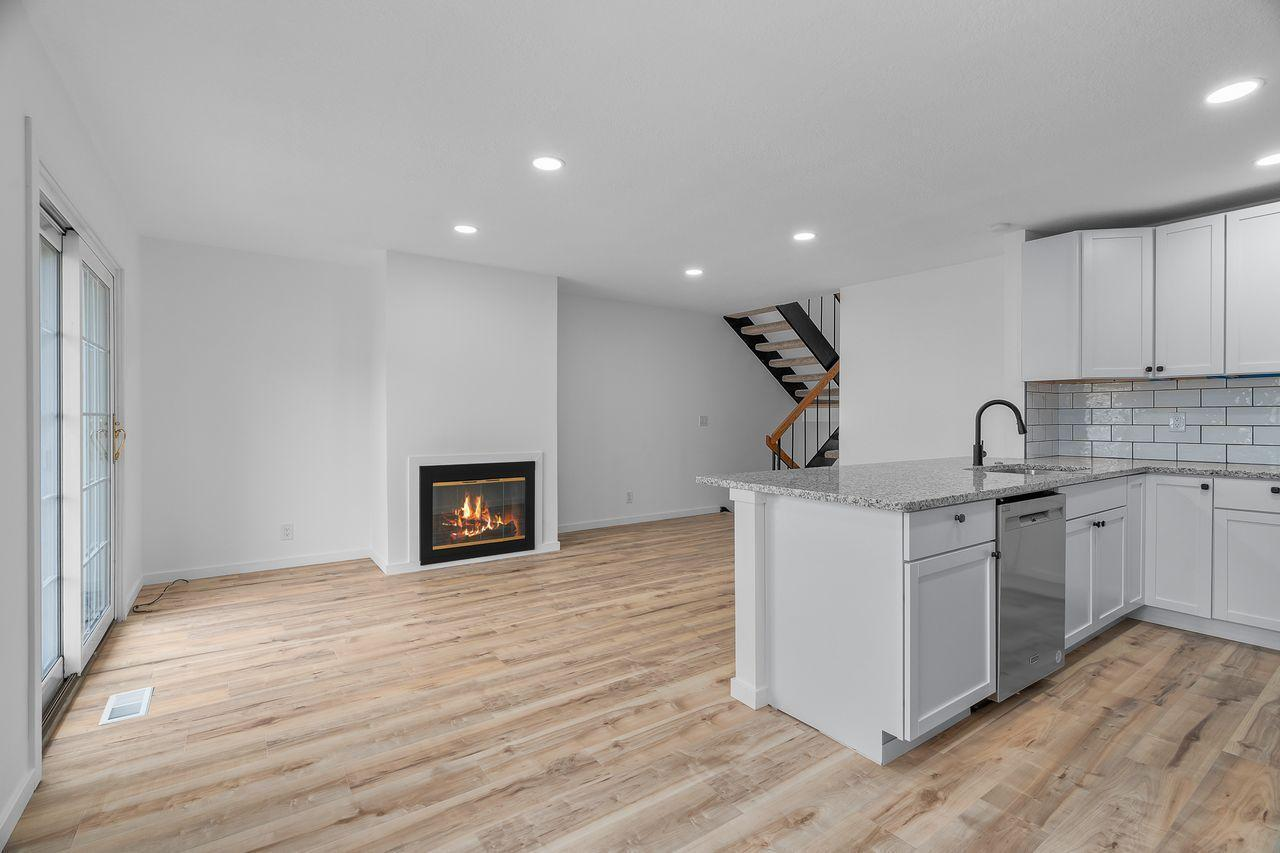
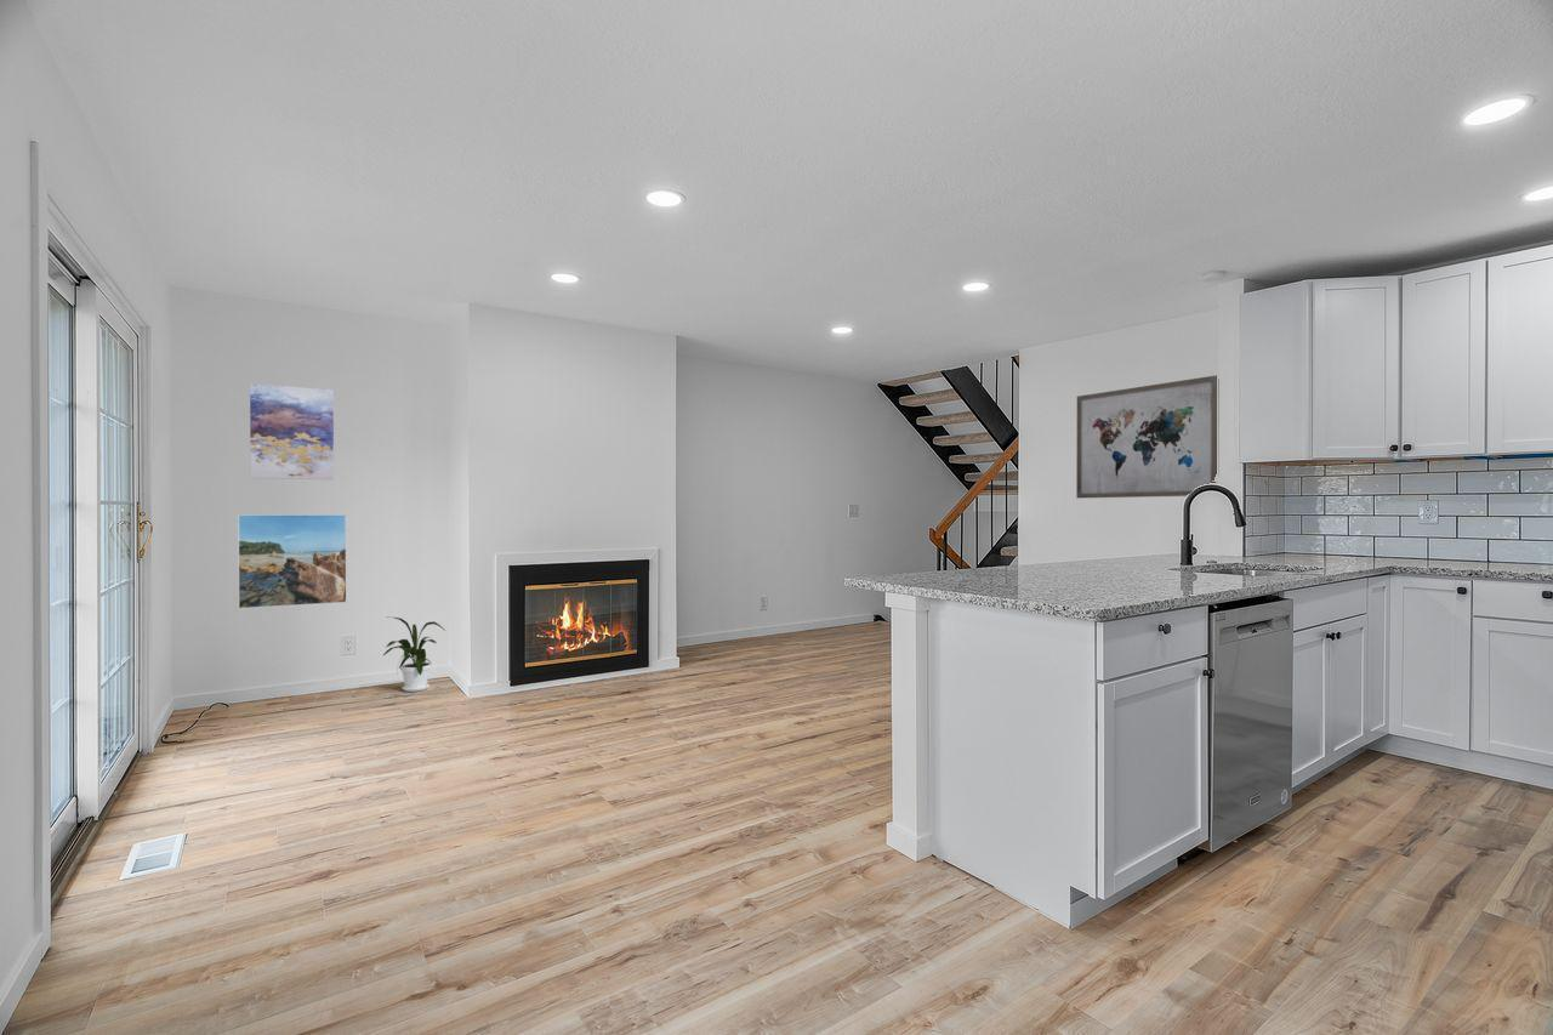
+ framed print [237,513,348,610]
+ wall art [1075,374,1218,500]
+ house plant [382,615,446,693]
+ wall art [249,382,335,480]
